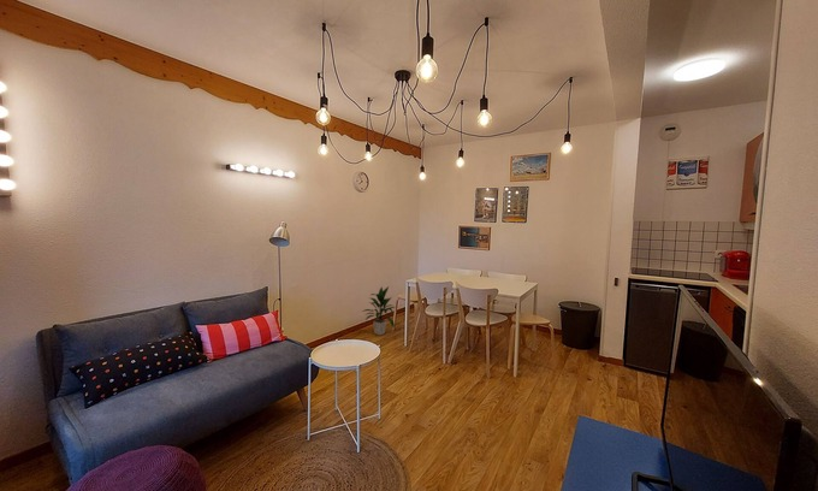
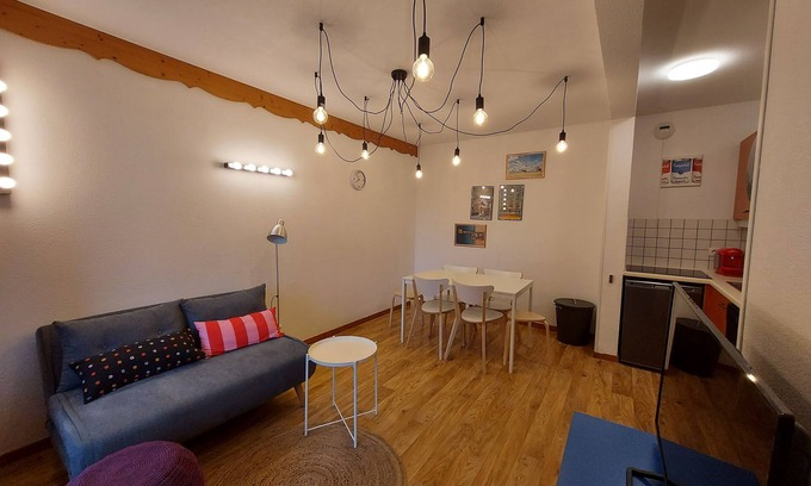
- indoor plant [361,285,397,336]
